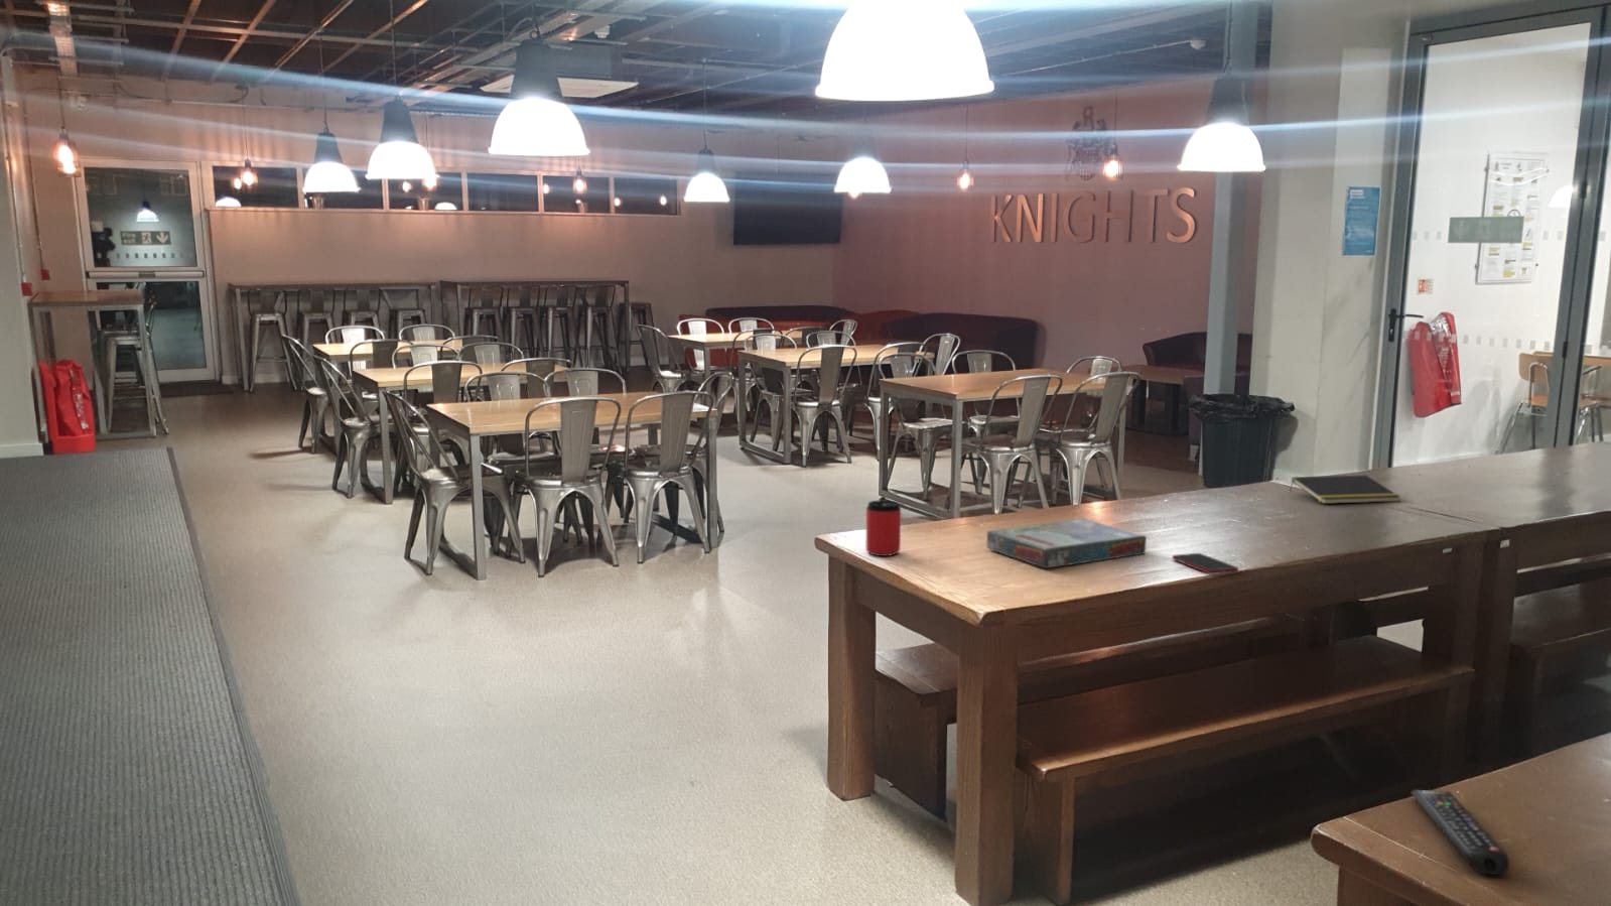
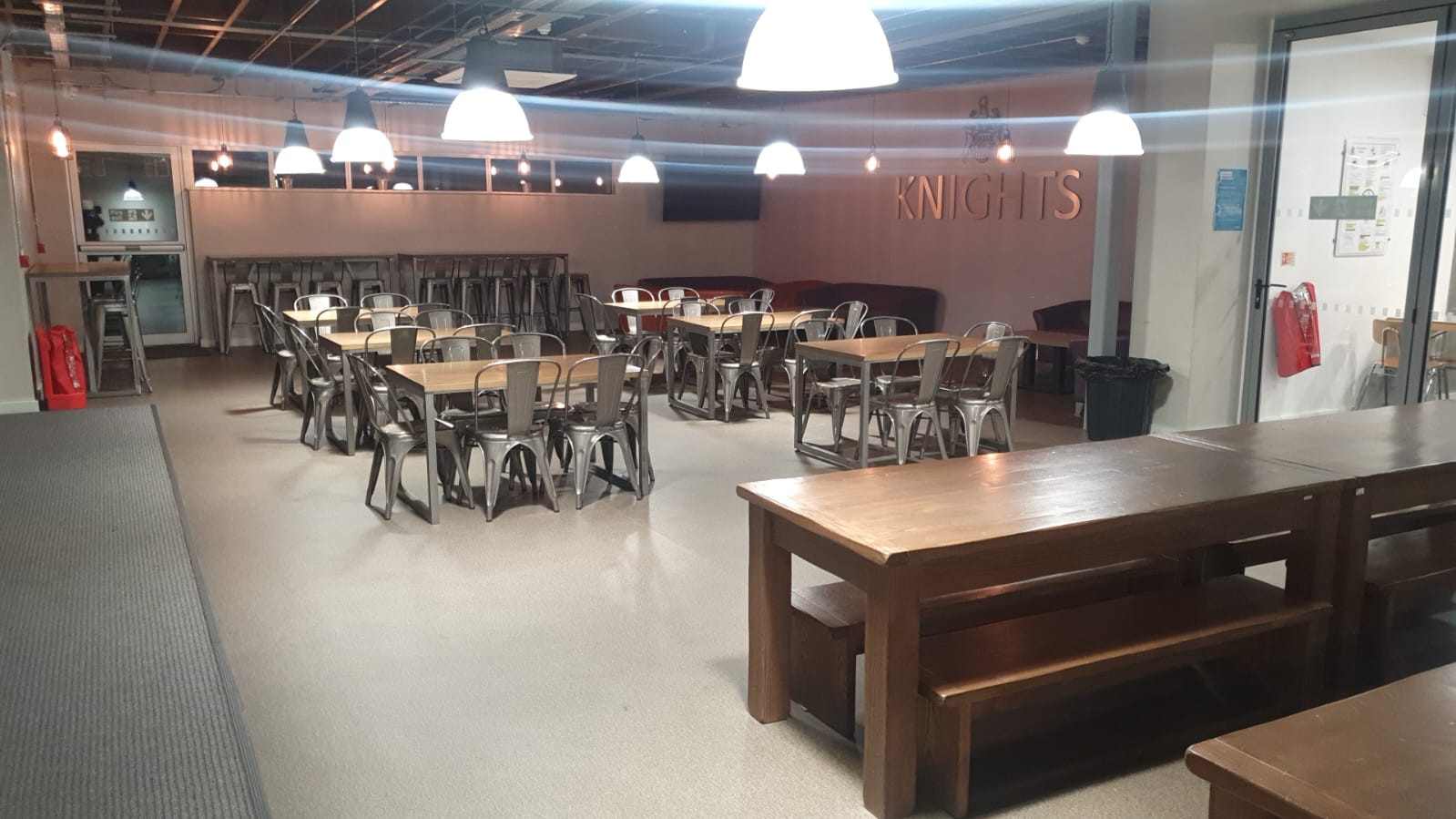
- board game [986,517,1147,570]
- notepad [1289,475,1402,504]
- remote control [1411,789,1510,876]
- cell phone [1172,552,1239,575]
- can [865,499,902,558]
